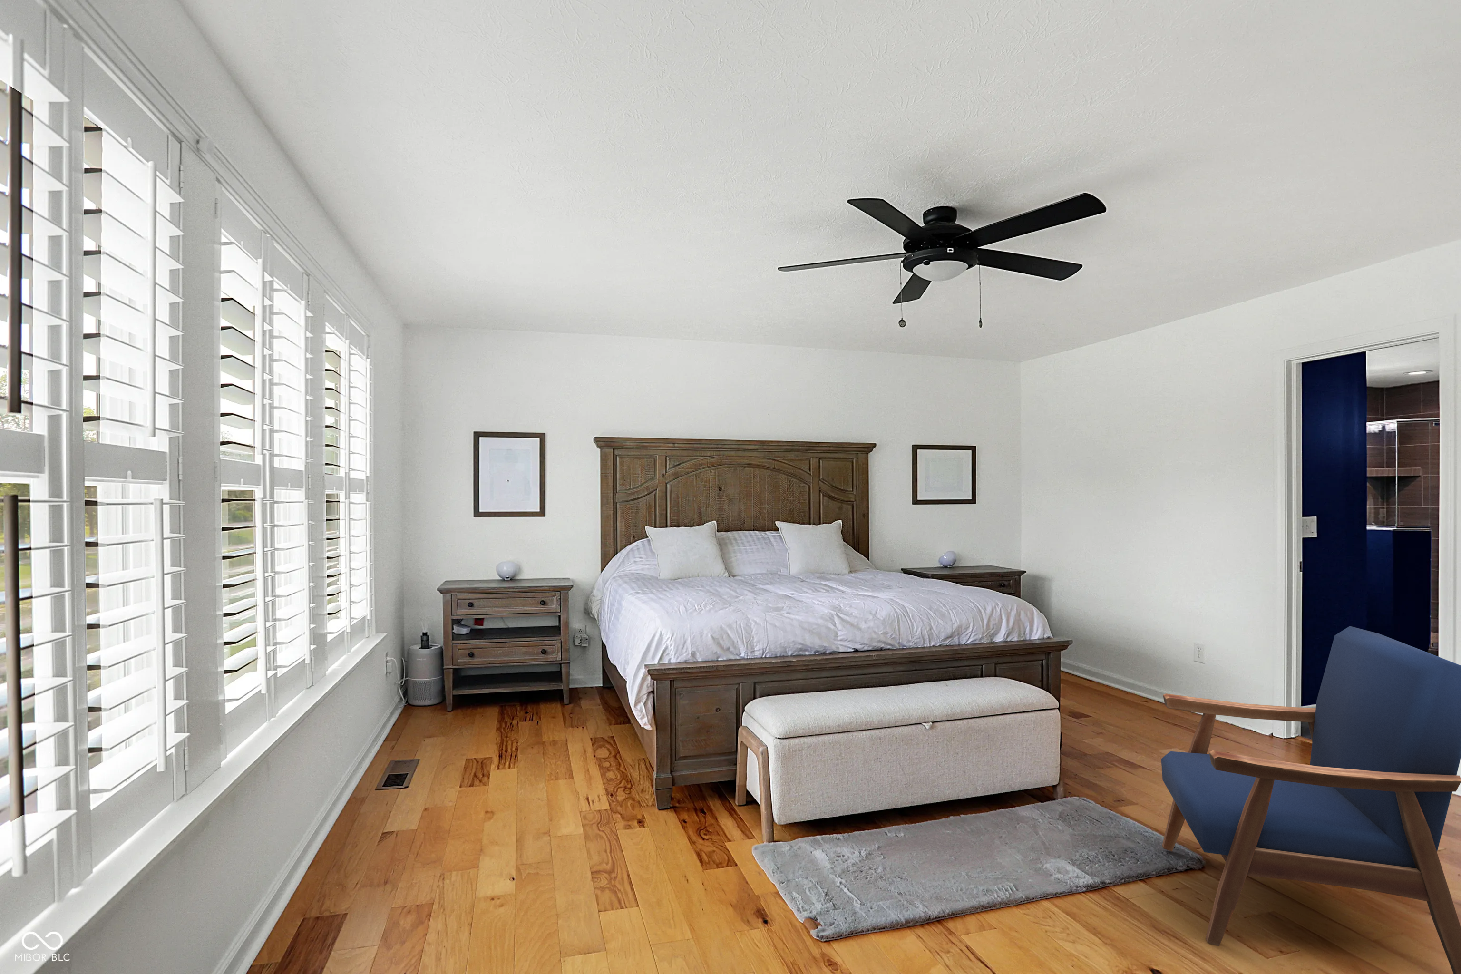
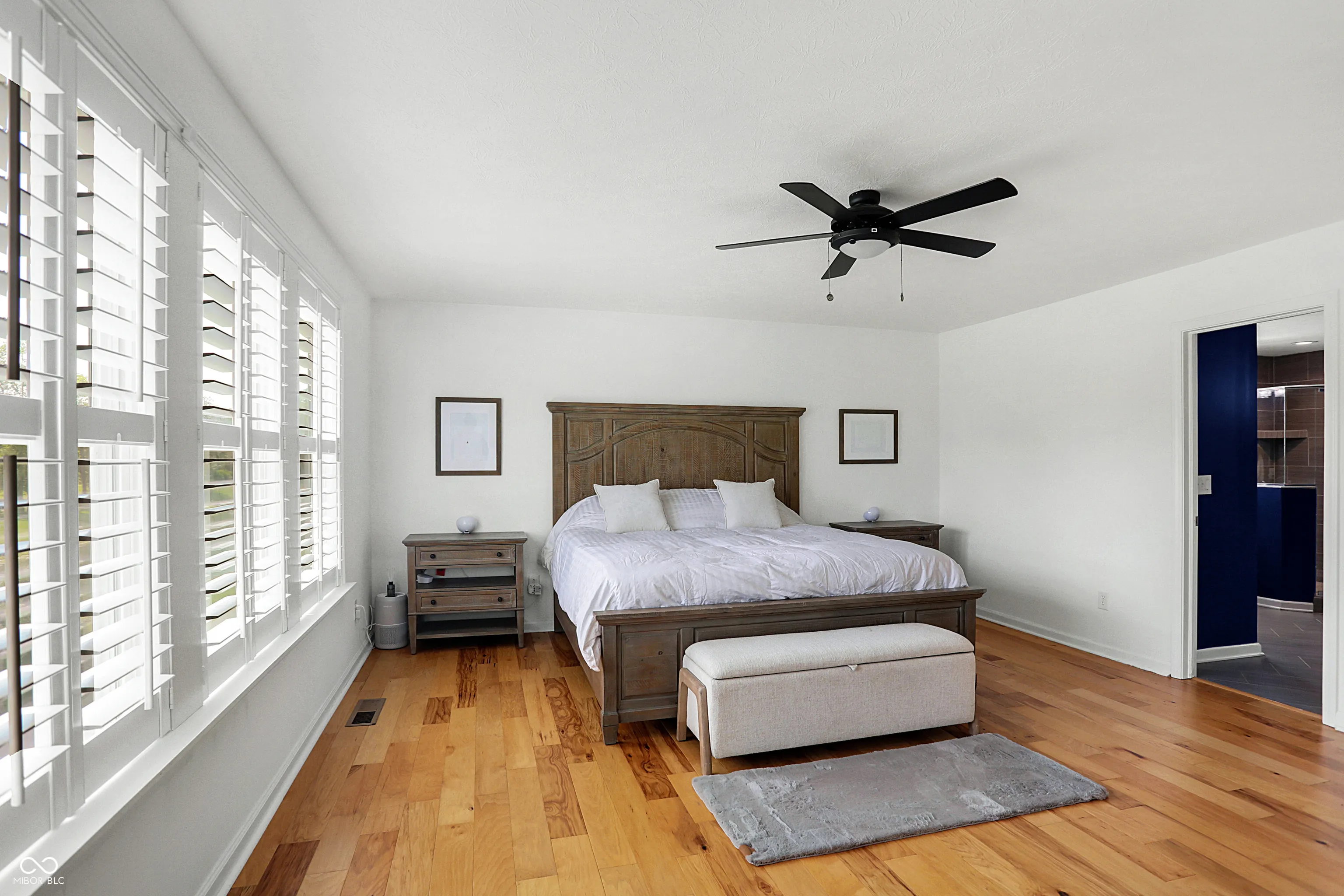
- armchair [1161,626,1461,974]
